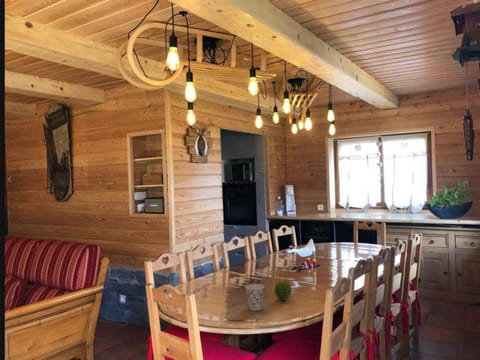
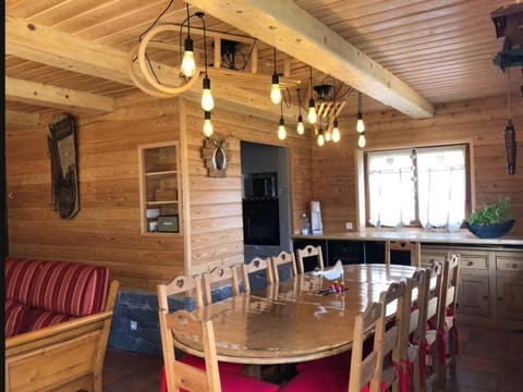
- fruit [274,278,293,301]
- cup [244,283,266,312]
